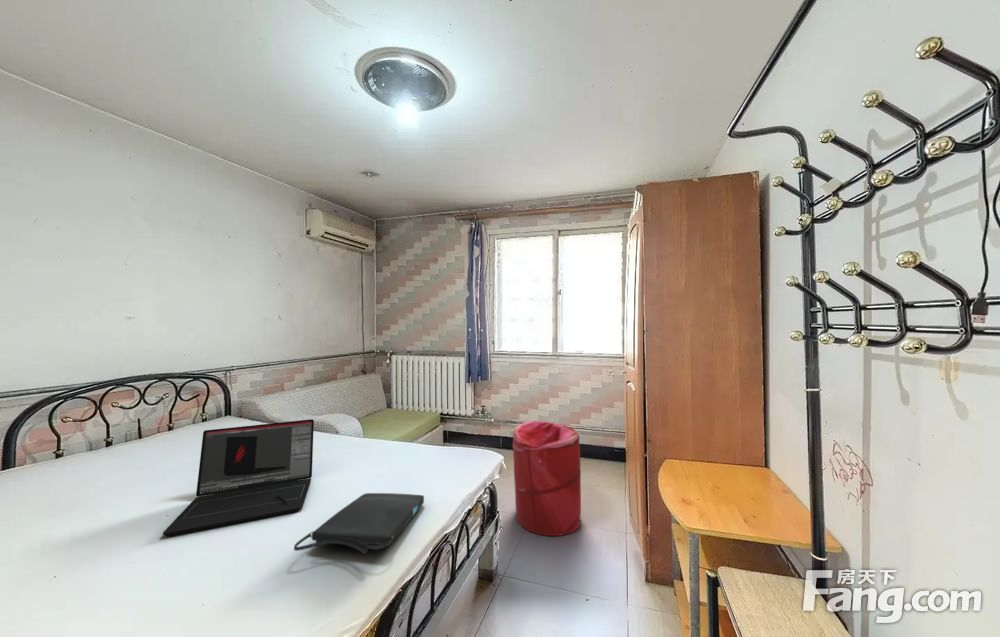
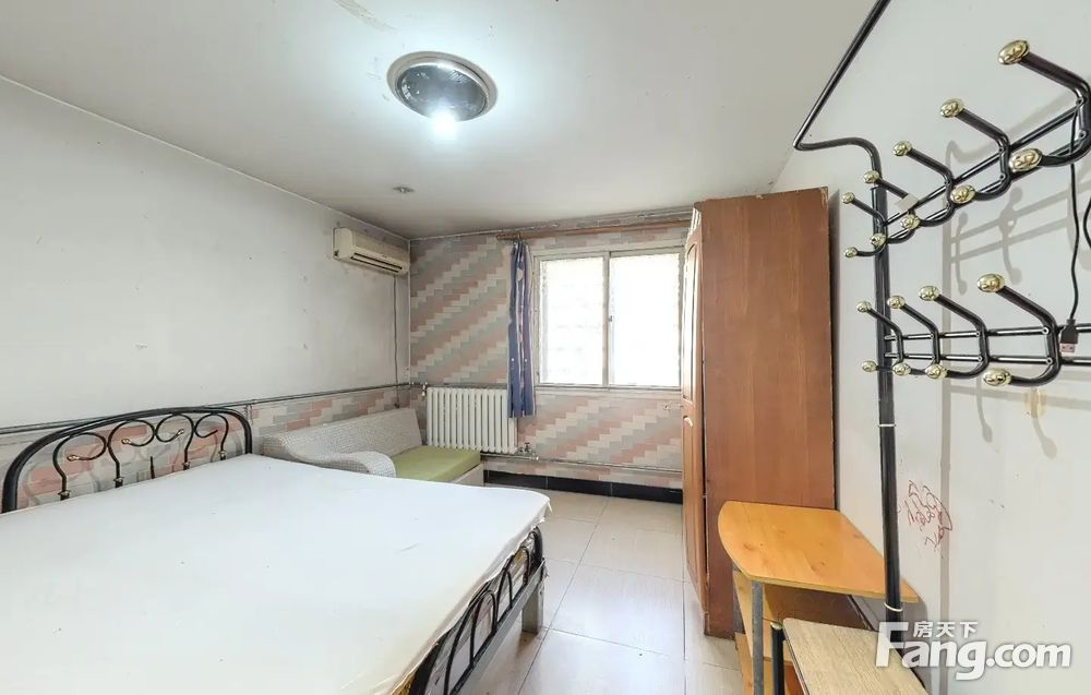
- laptop [162,418,315,537]
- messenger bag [293,492,425,555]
- laundry hamper [512,419,582,537]
